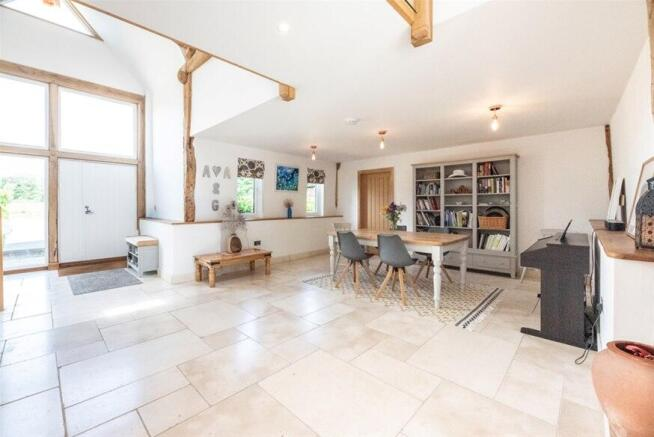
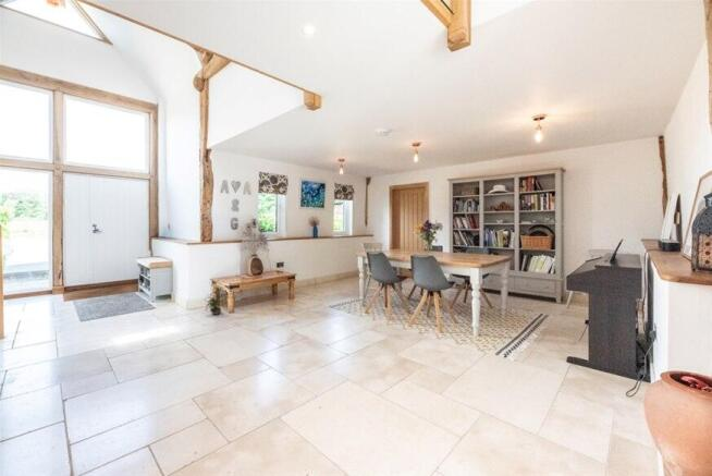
+ potted plant [202,284,230,316]
